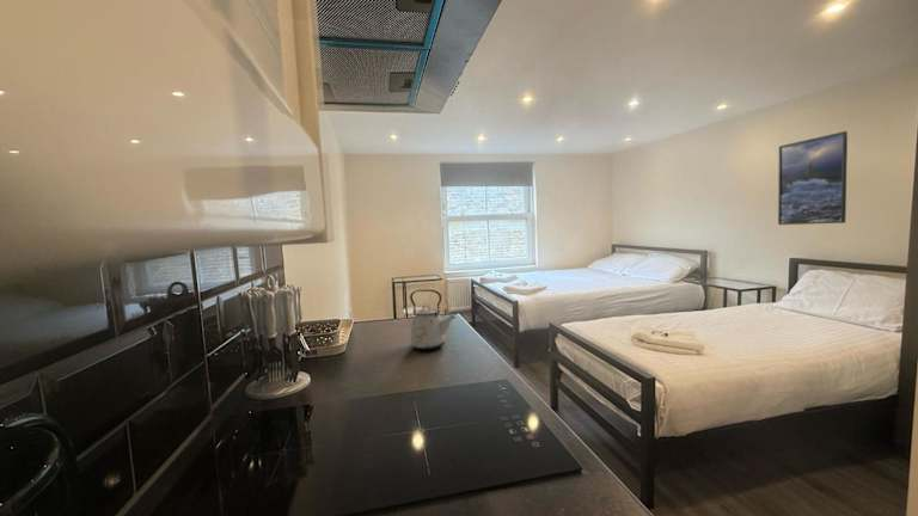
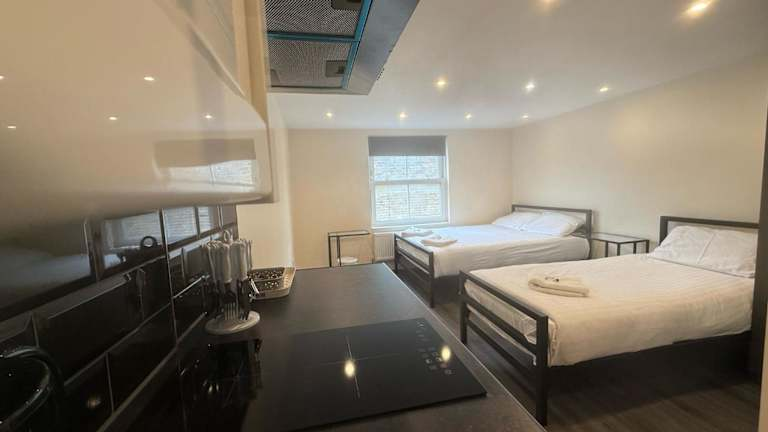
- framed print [777,130,849,226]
- kettle [409,288,457,351]
